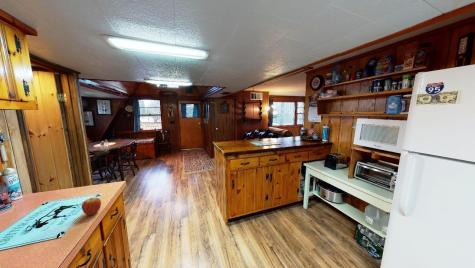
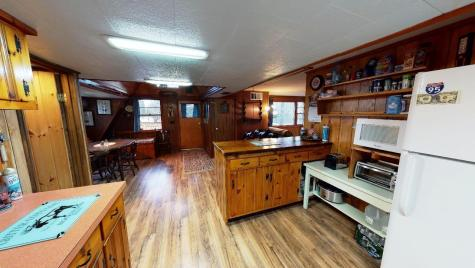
- fruit [81,197,102,216]
